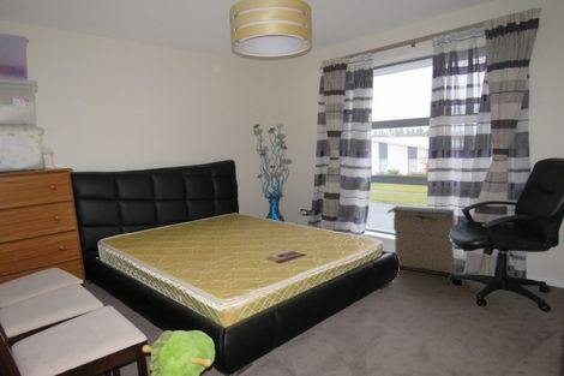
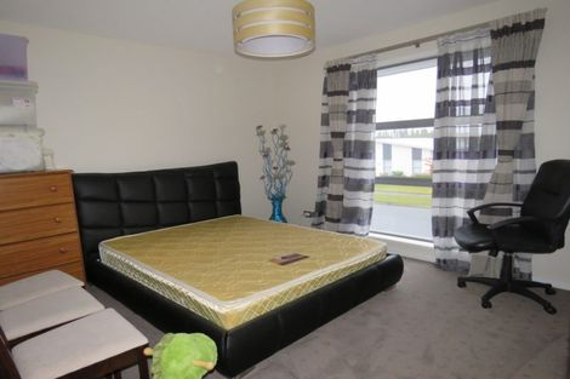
- laundry hamper [386,204,456,286]
